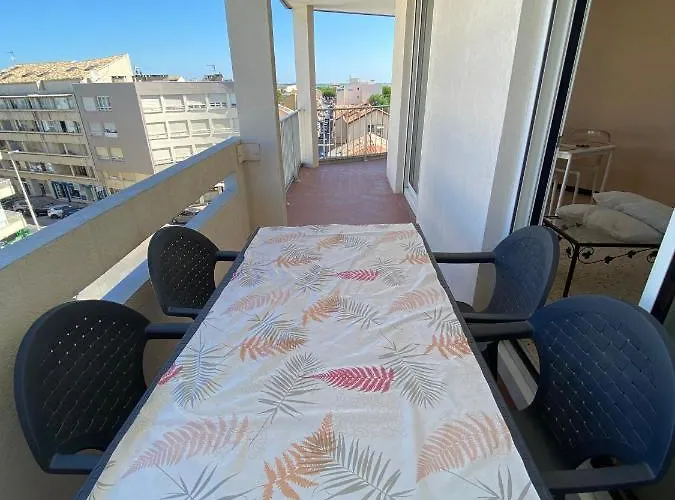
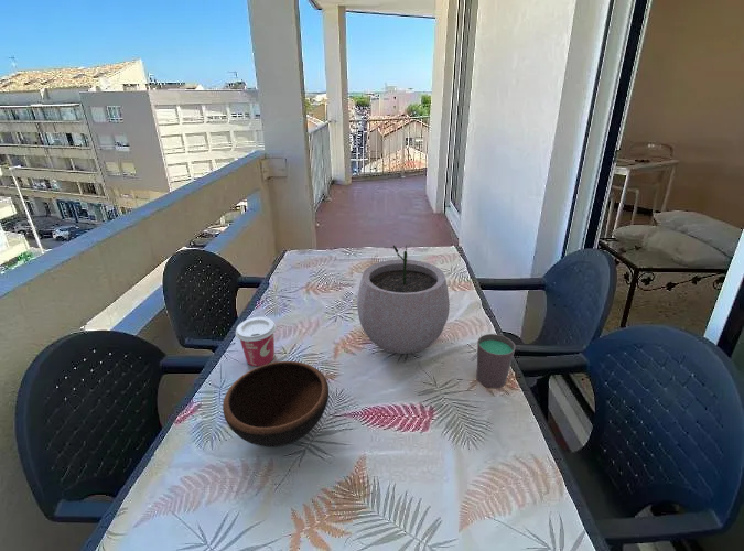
+ cup [235,316,278,367]
+ bowl [222,360,330,449]
+ cup [475,333,517,389]
+ plant pot [356,244,451,355]
